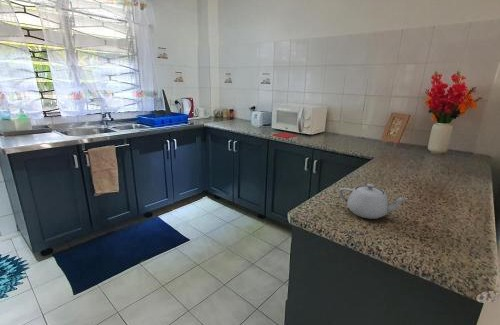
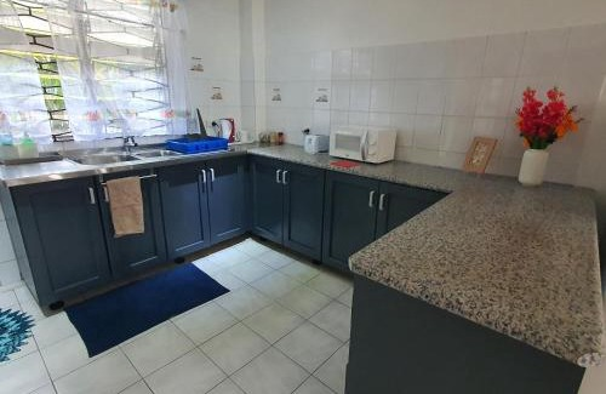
- teapot [338,183,409,220]
